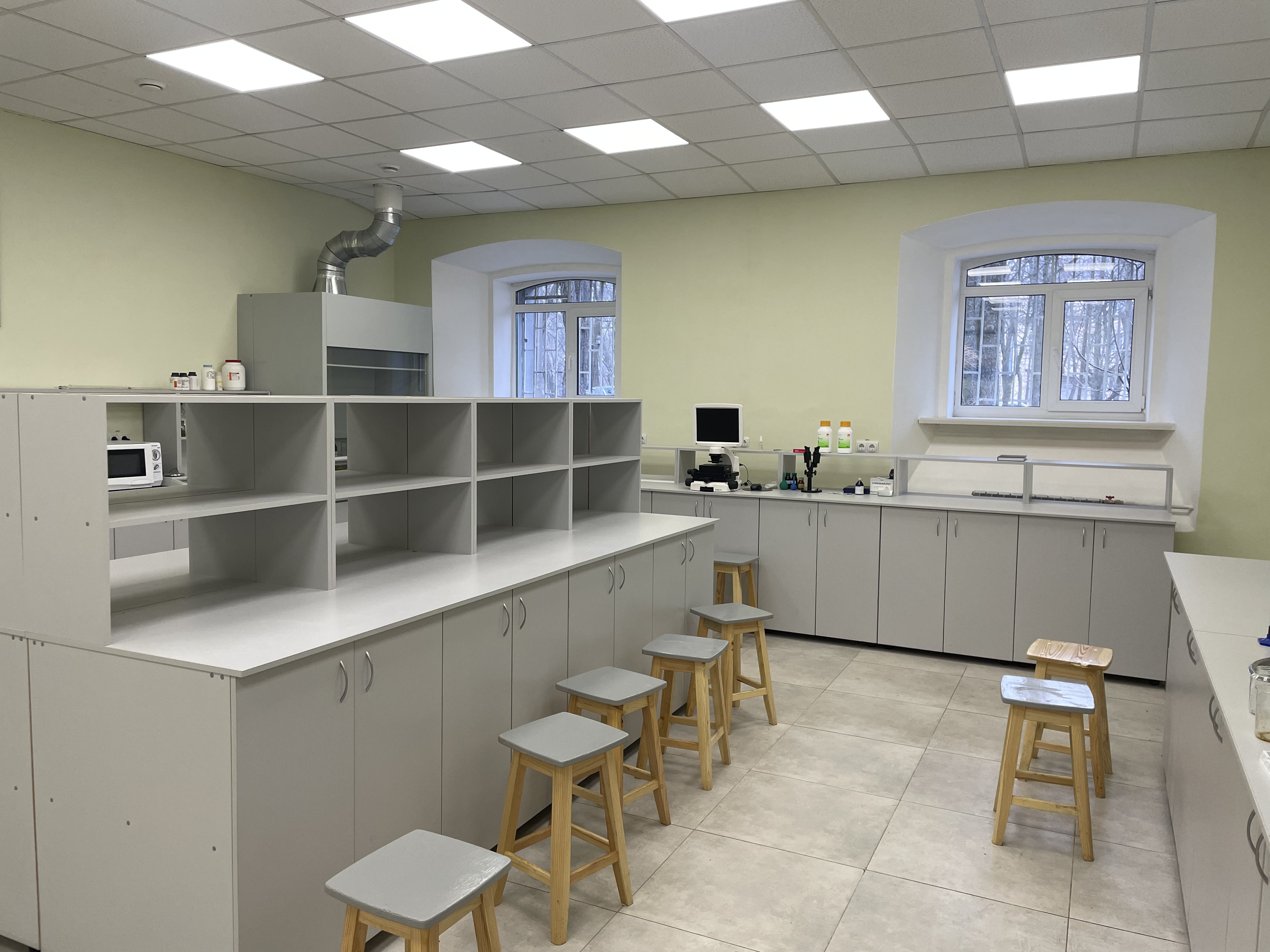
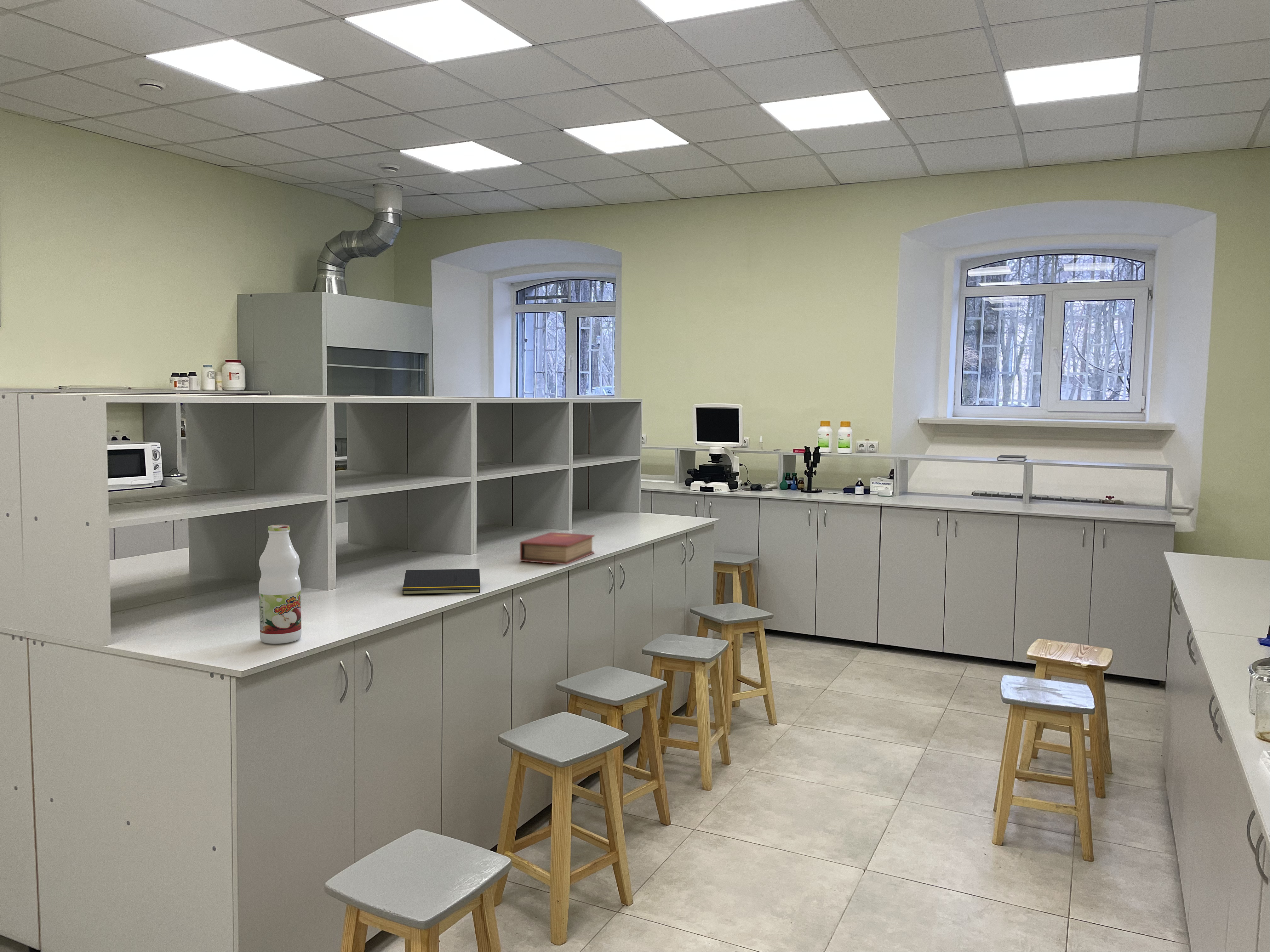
+ notepad [402,569,481,595]
+ book [520,532,595,565]
+ beverage bottle [259,524,302,644]
